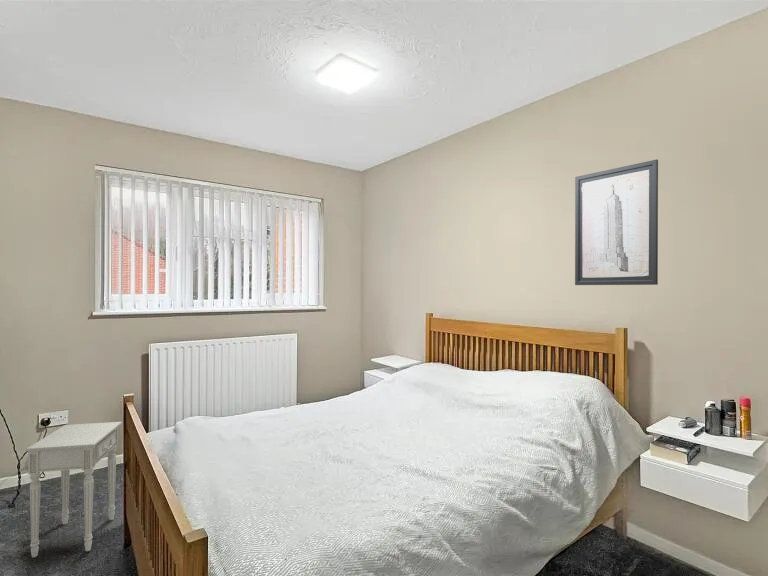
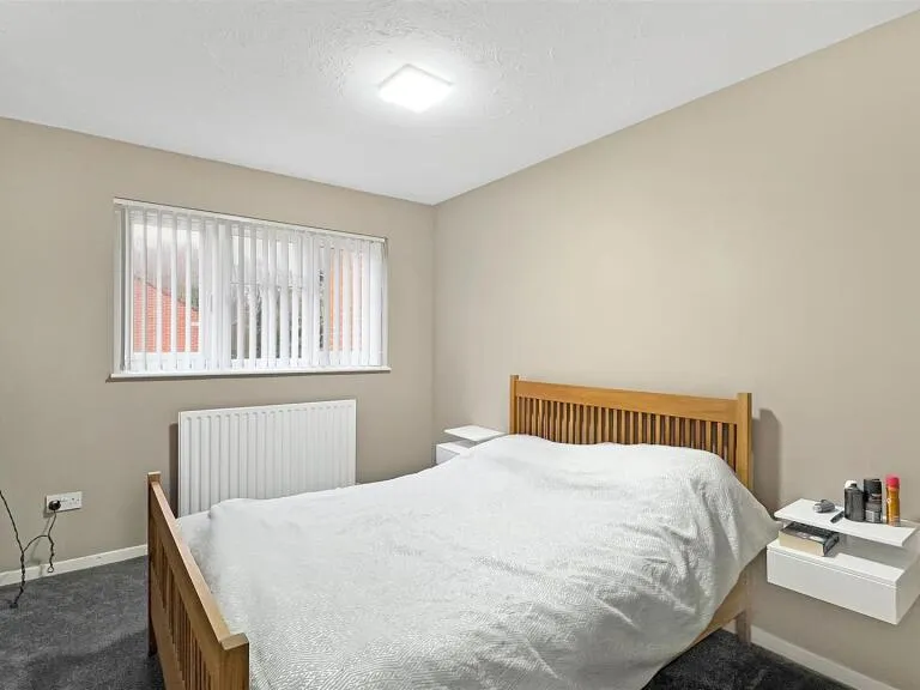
- nightstand [25,421,123,558]
- wall art [574,159,659,286]
